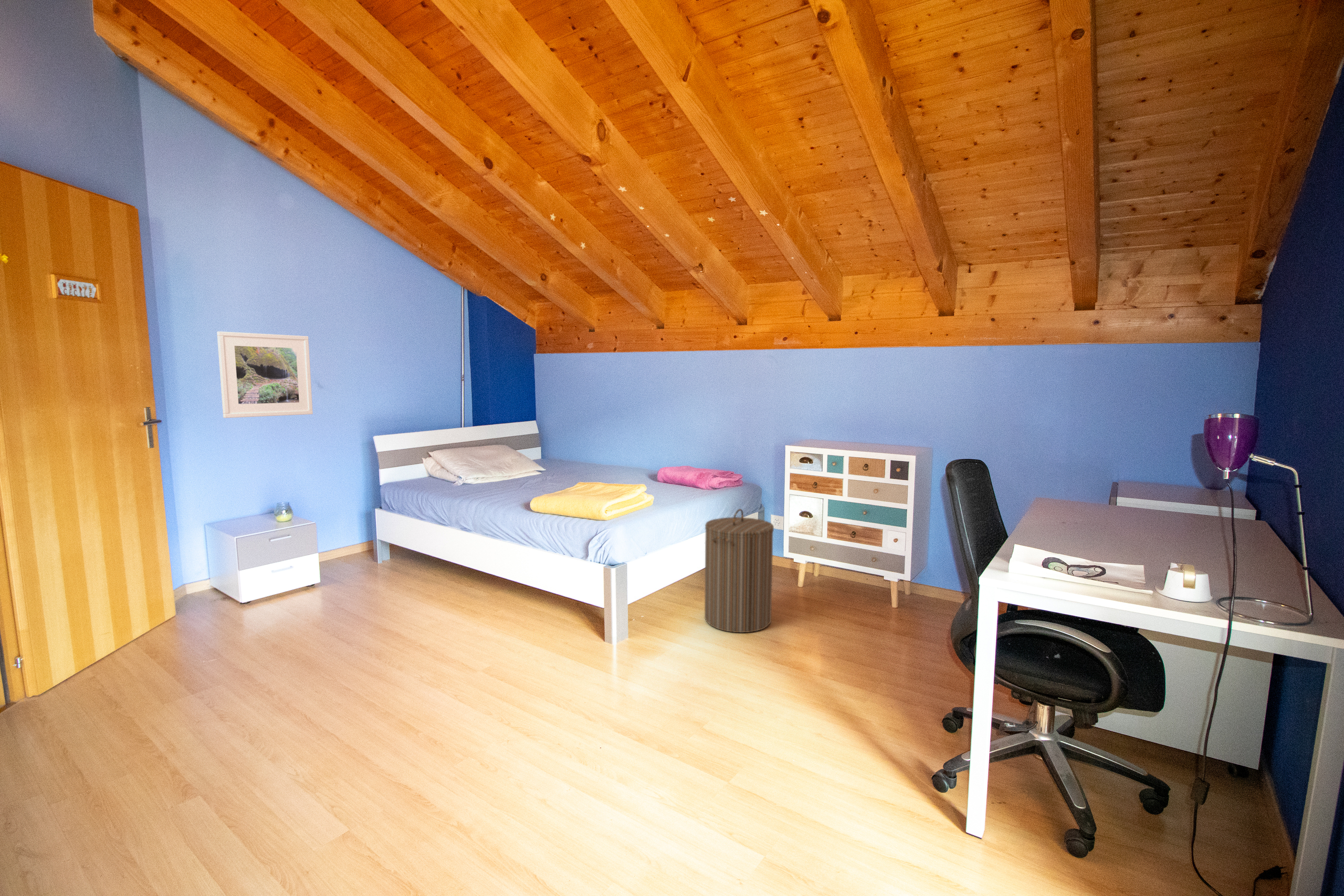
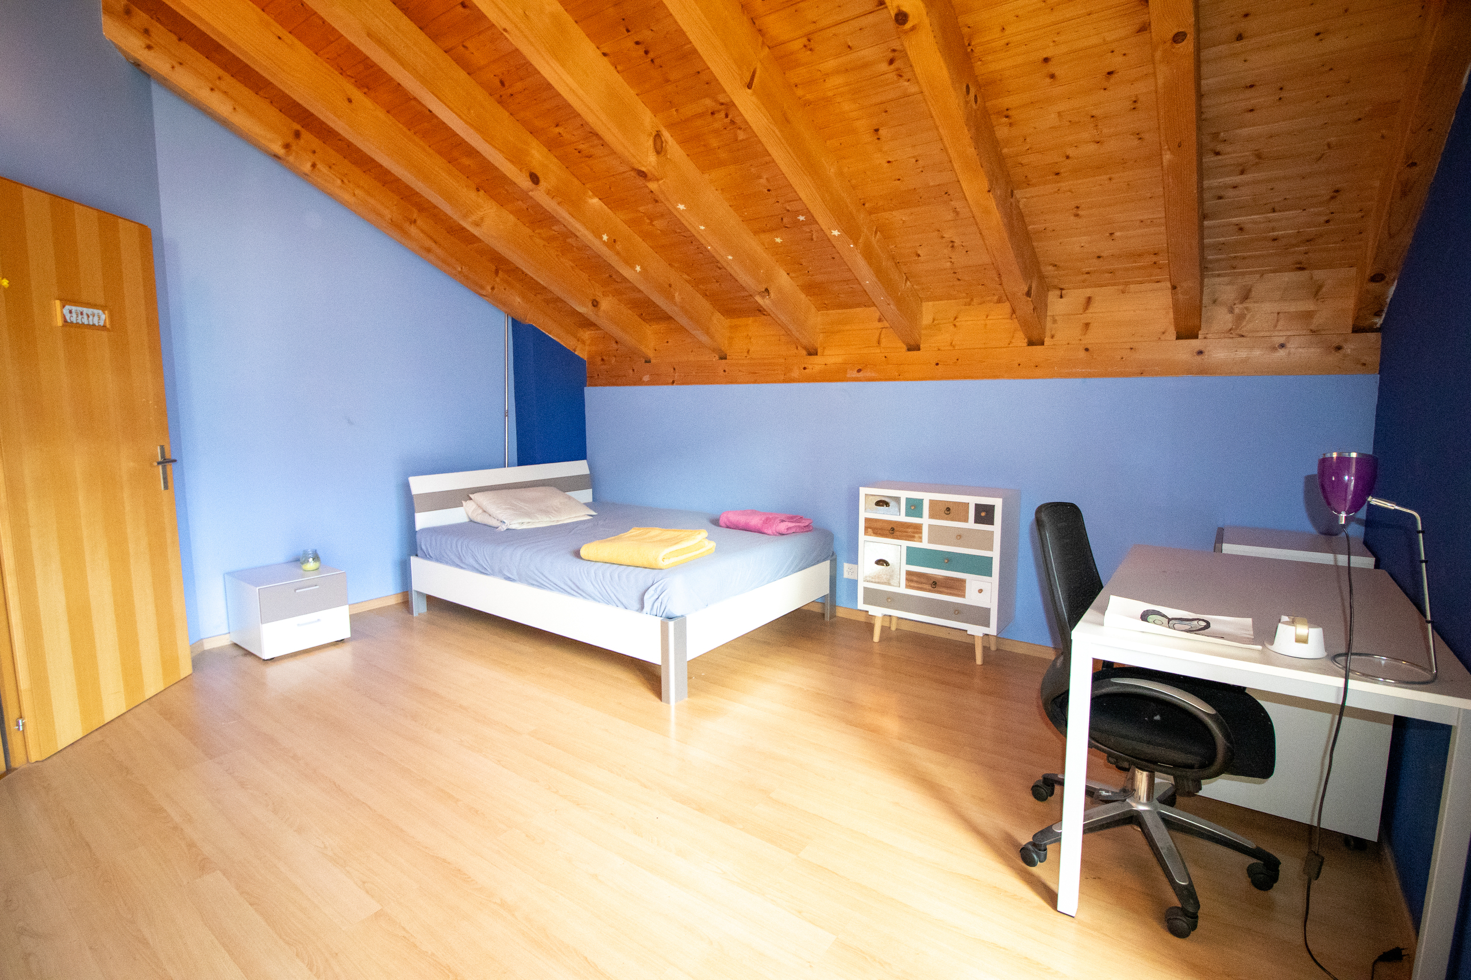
- laundry hamper [704,508,774,633]
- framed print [216,331,313,418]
